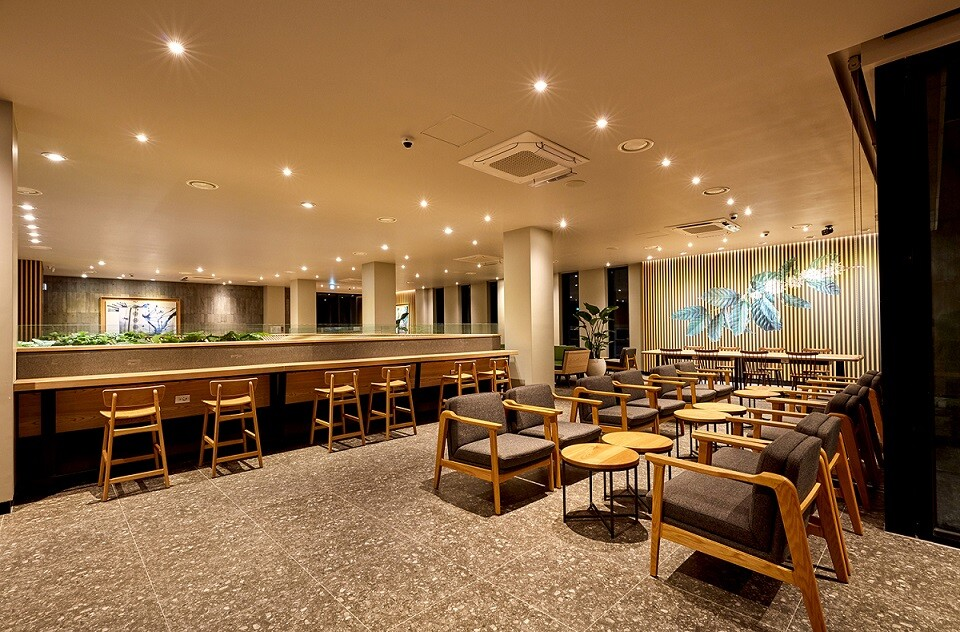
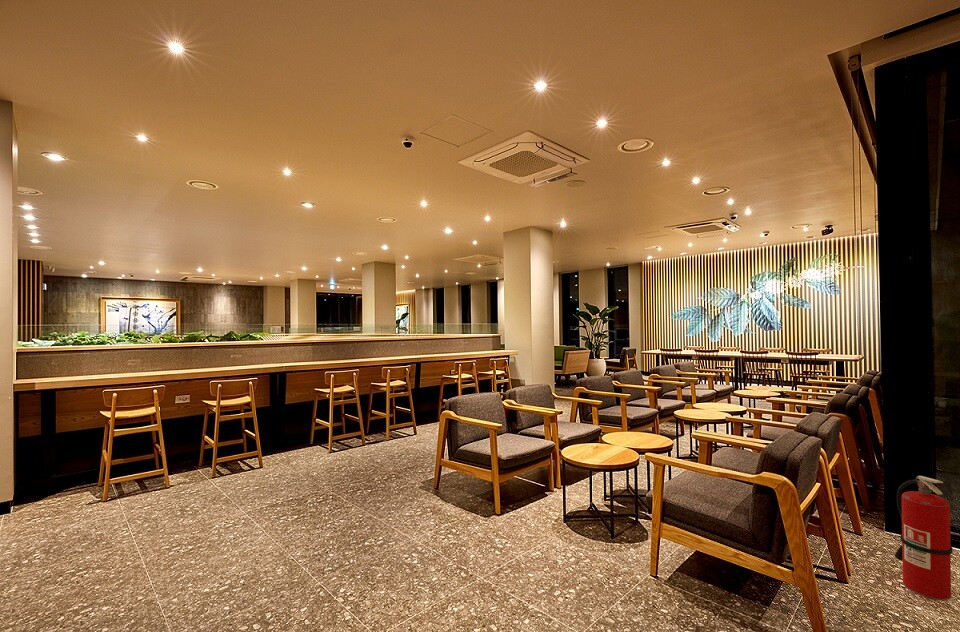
+ fire extinguisher [893,475,954,601]
